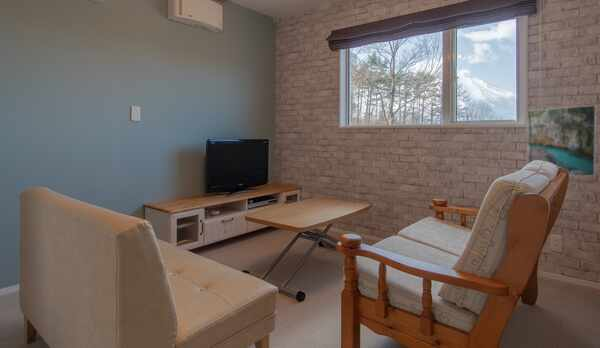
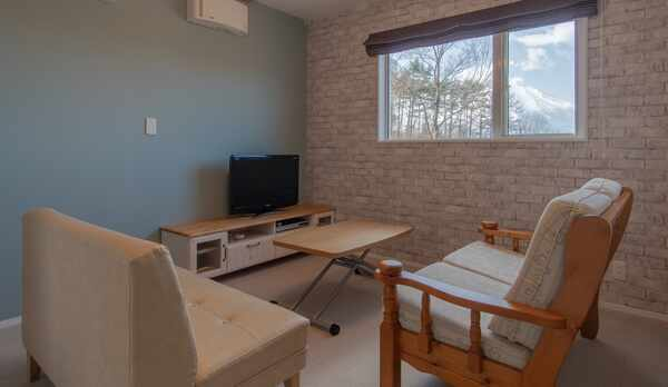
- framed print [526,104,597,177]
